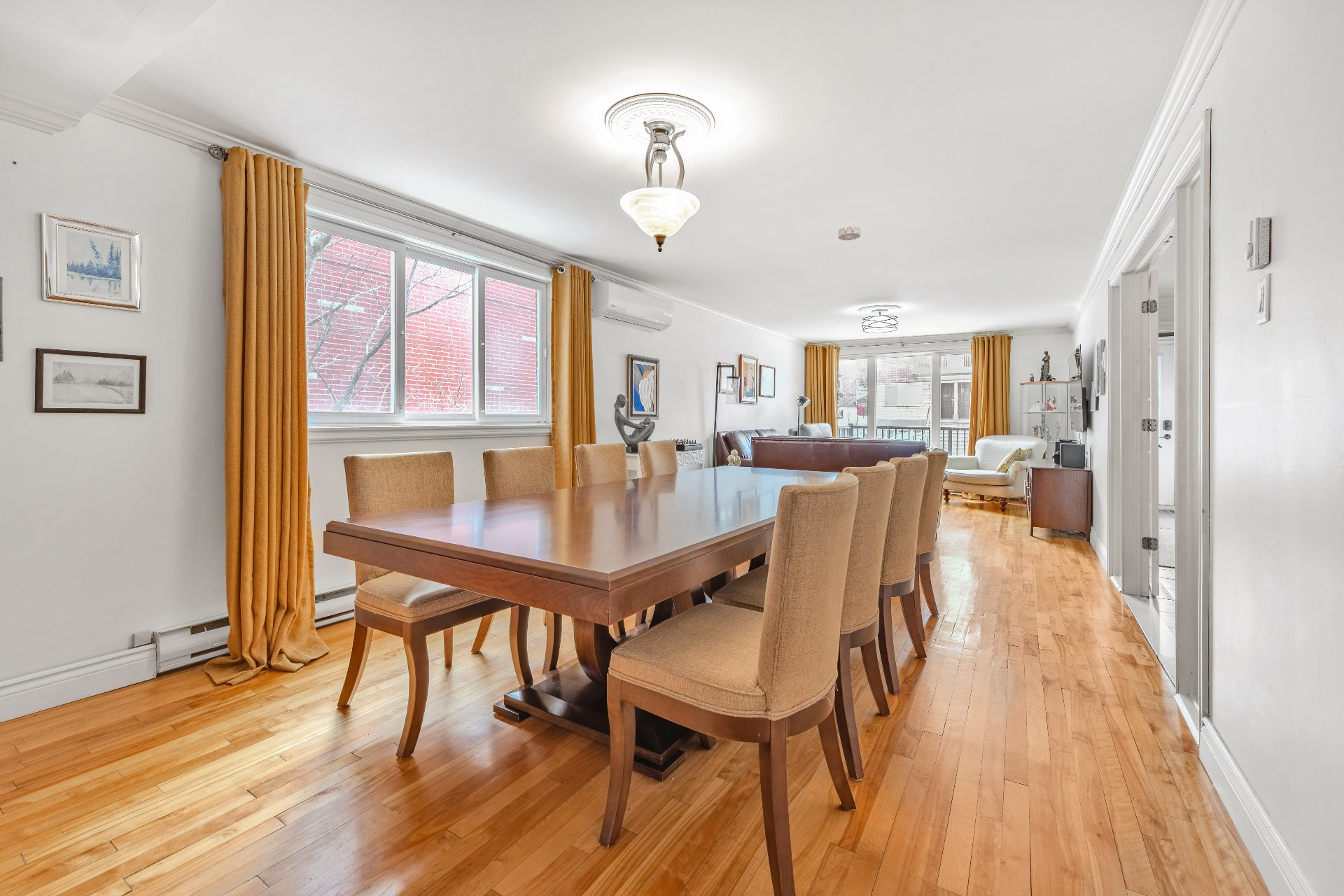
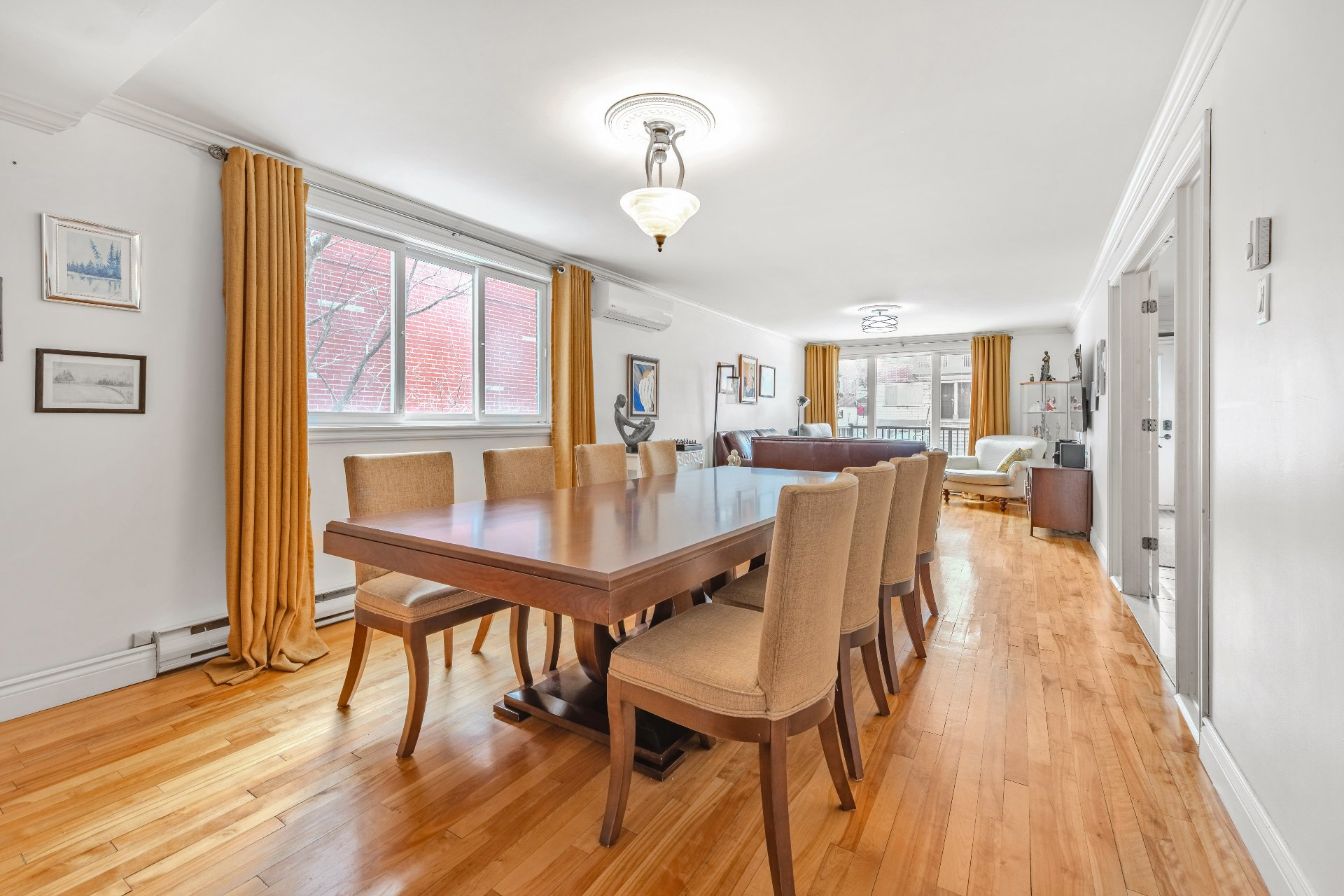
- smoke detector [838,225,861,241]
